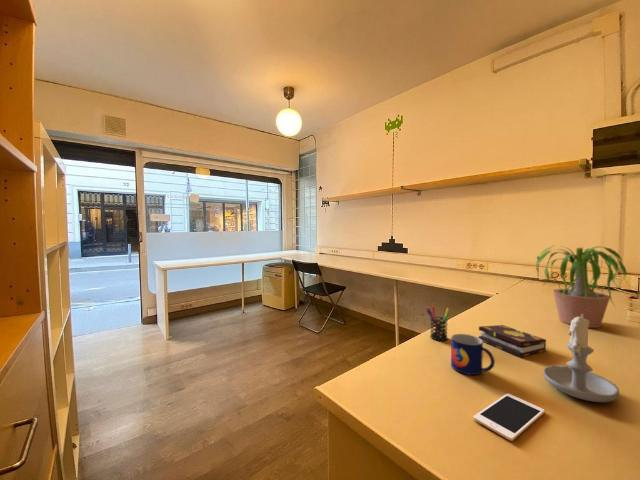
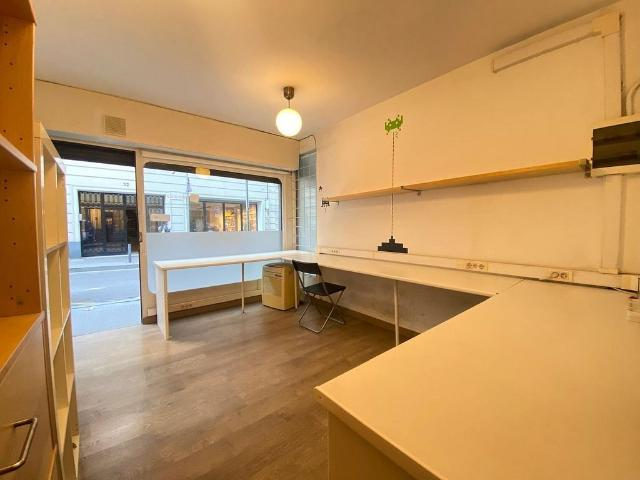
- mug [450,333,496,376]
- candle [542,314,620,403]
- book [478,324,547,358]
- potted plant [526,245,639,329]
- cell phone [472,393,546,442]
- pen holder [425,305,450,342]
